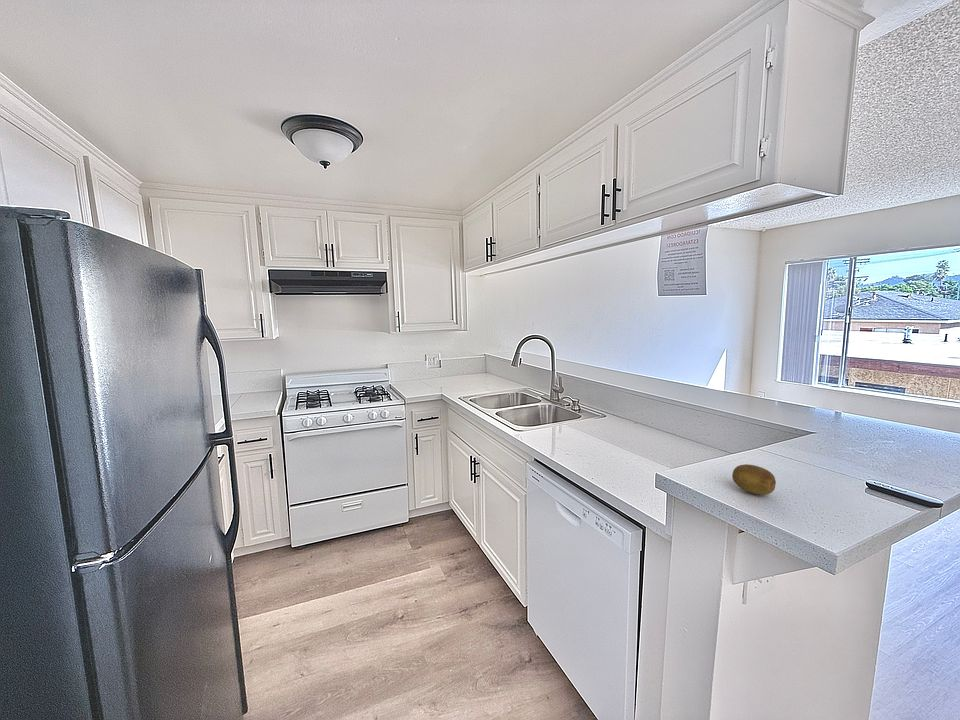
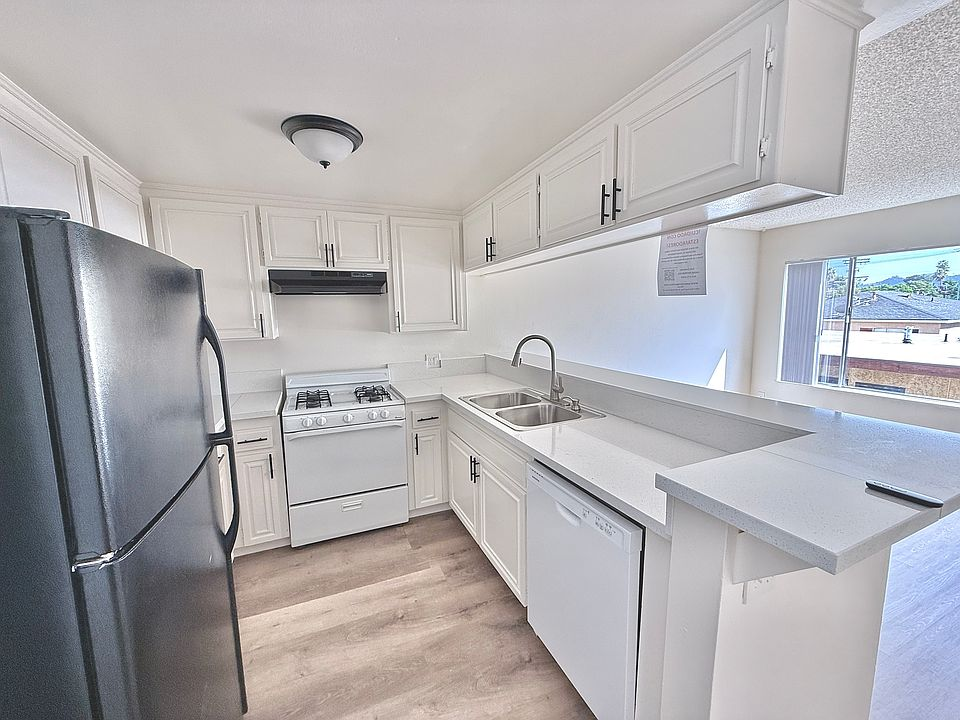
- fruit [731,463,777,496]
